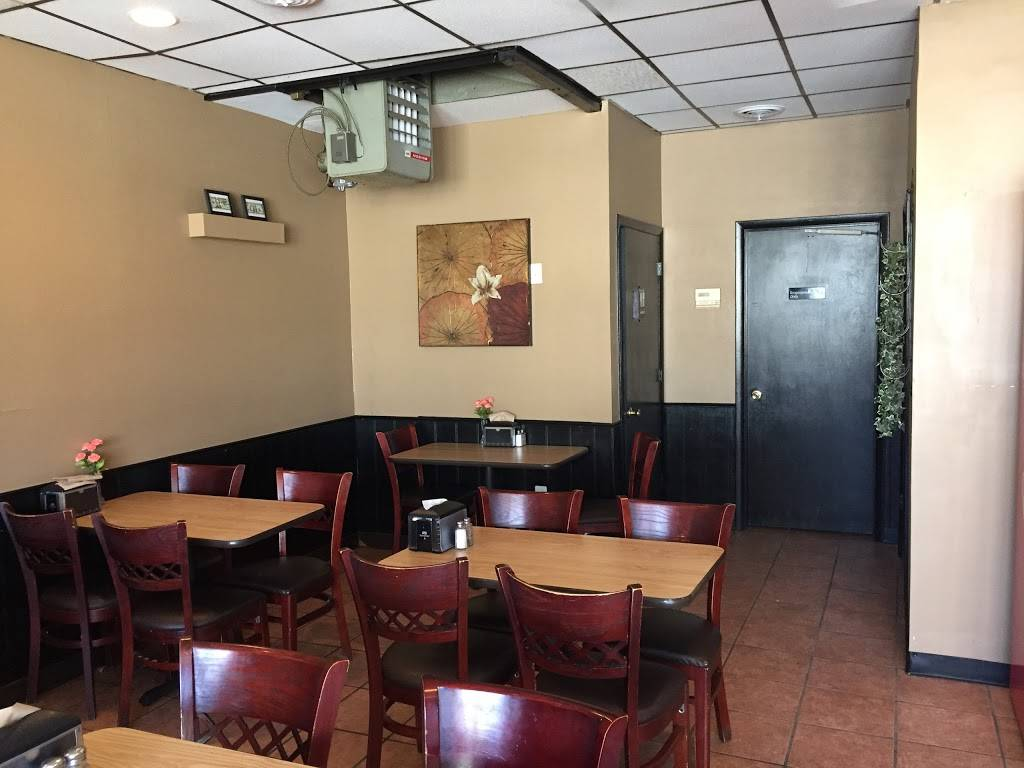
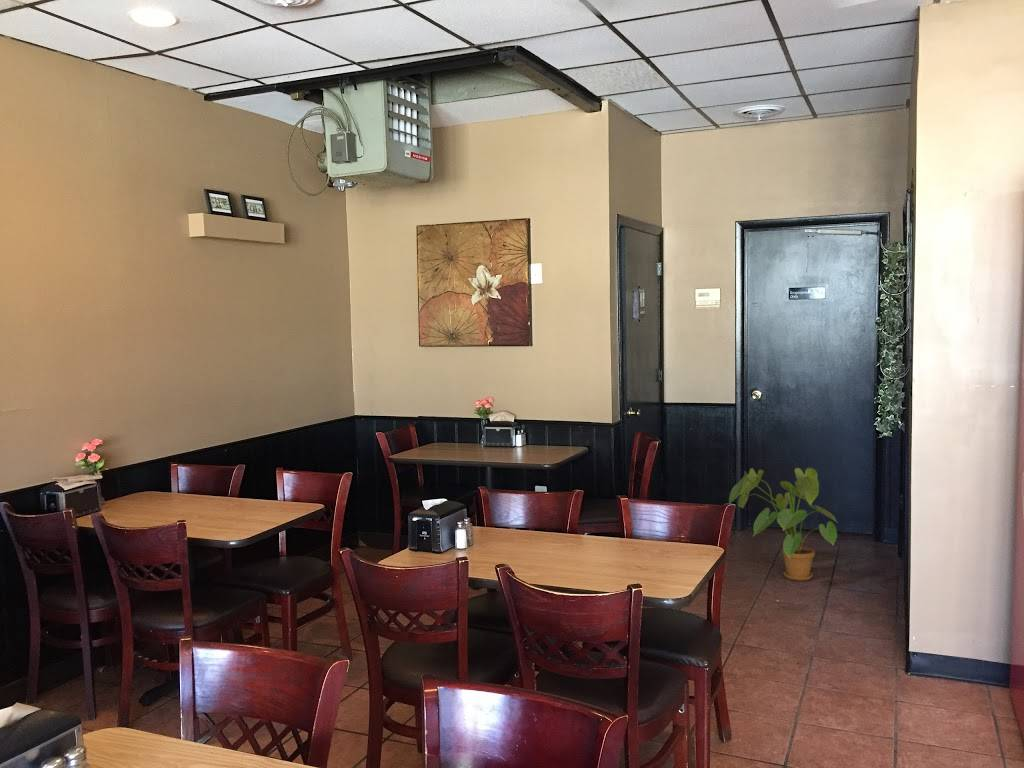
+ house plant [728,467,838,582]
